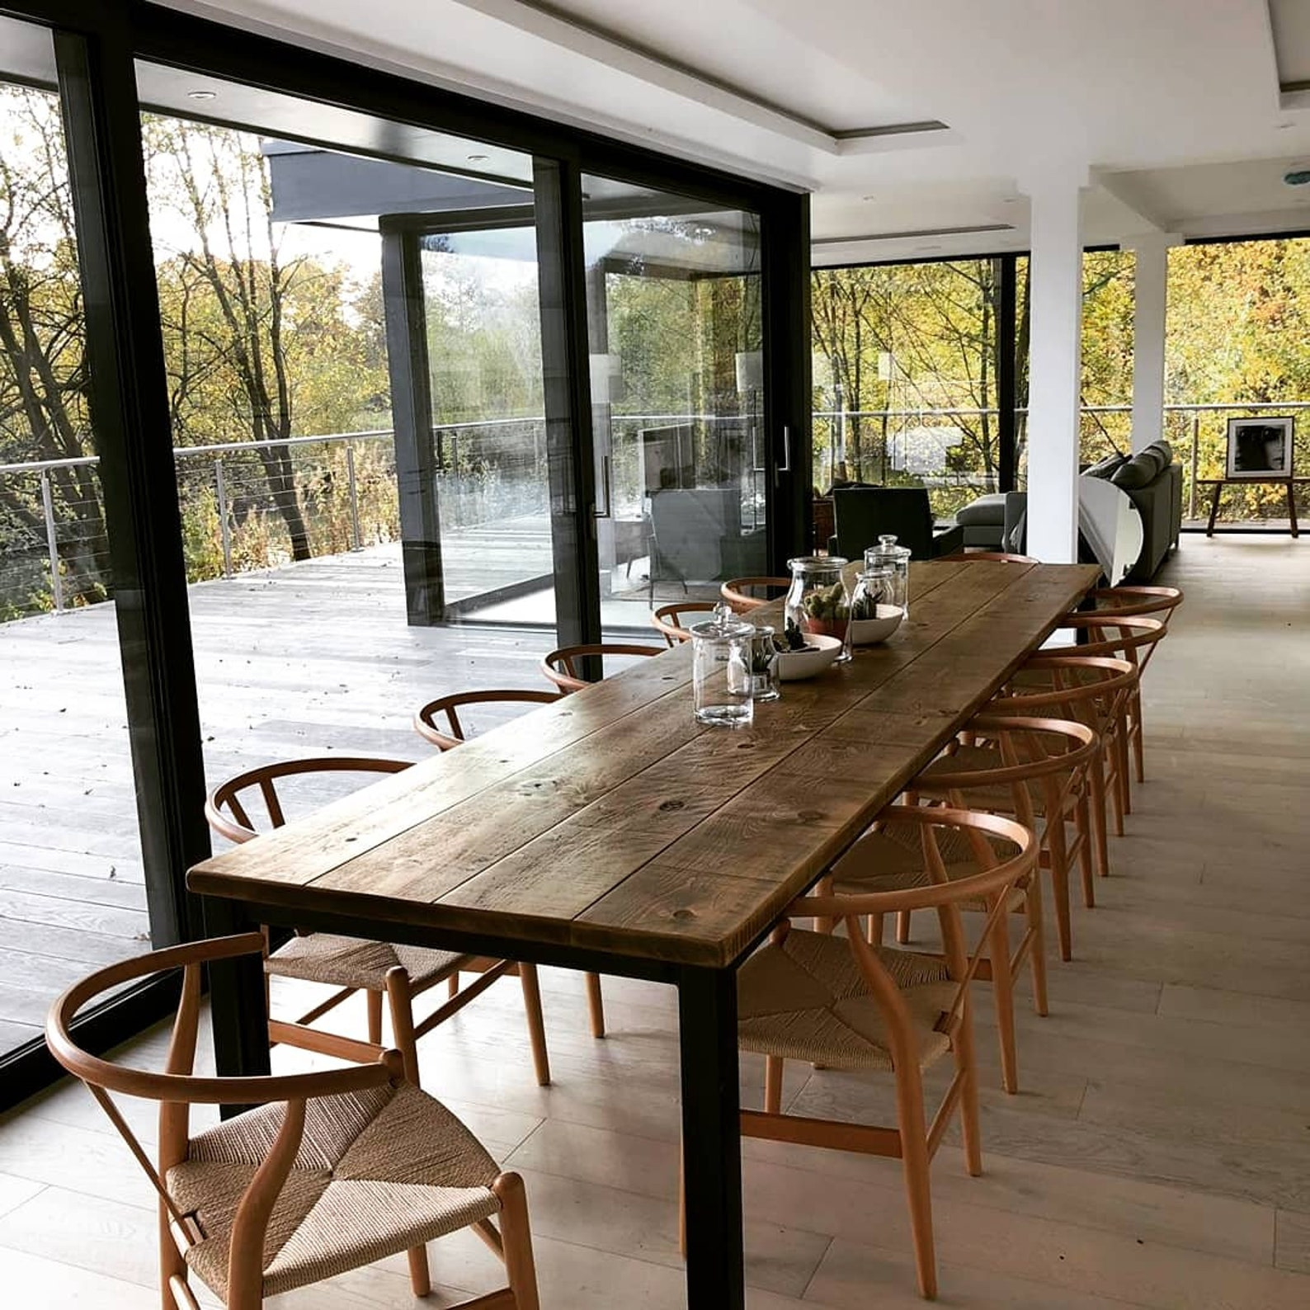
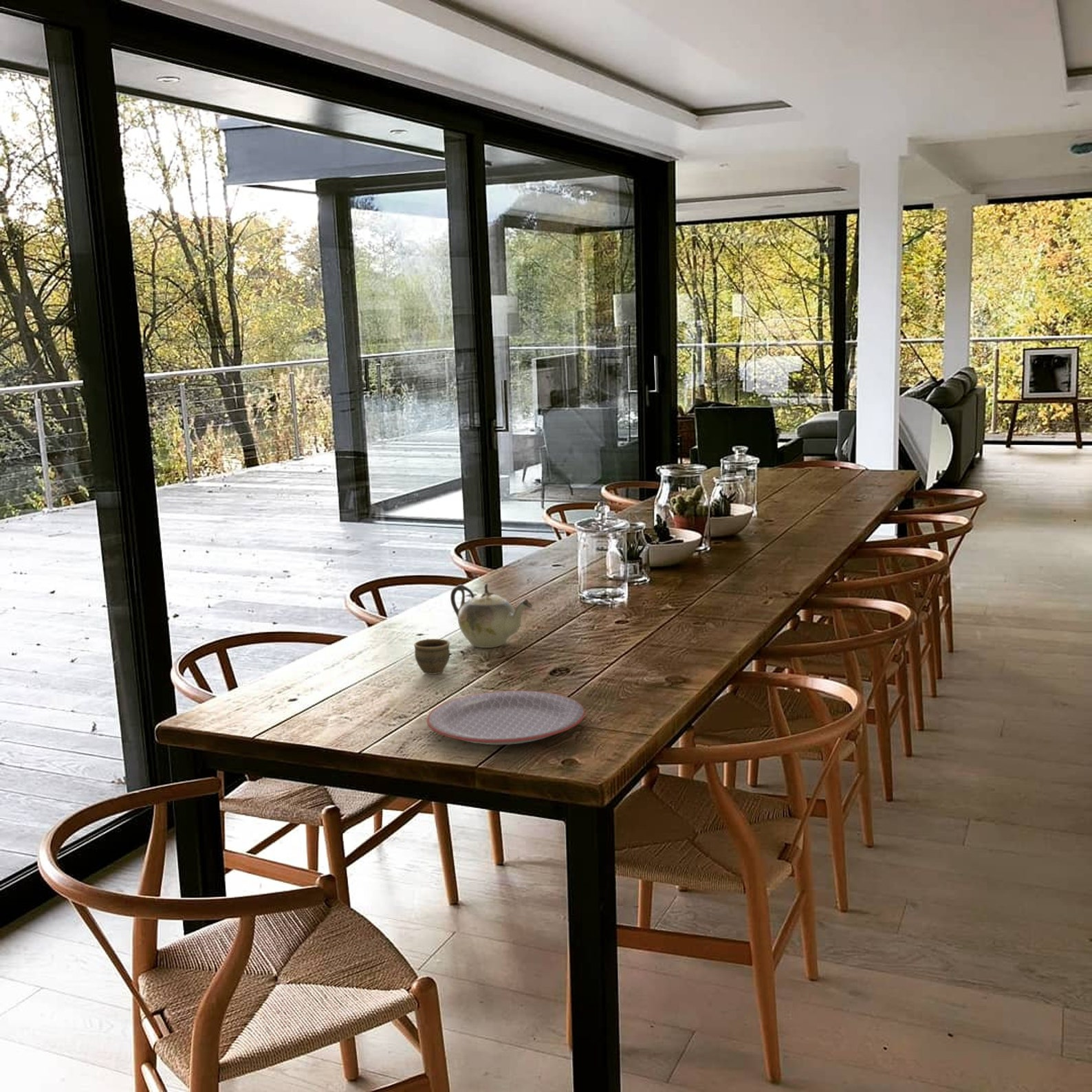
+ cup [413,638,450,675]
+ plate [426,690,586,745]
+ teapot [450,582,533,648]
